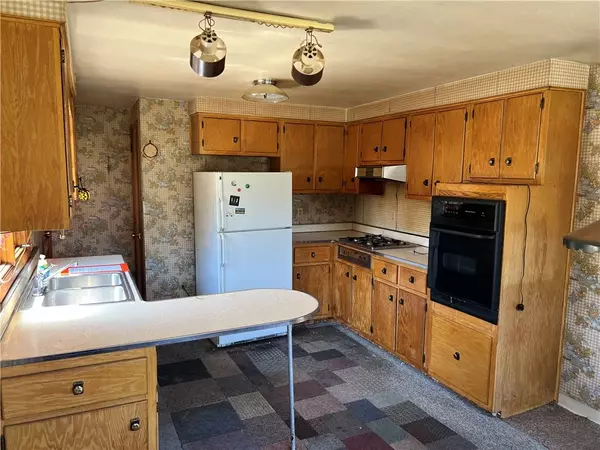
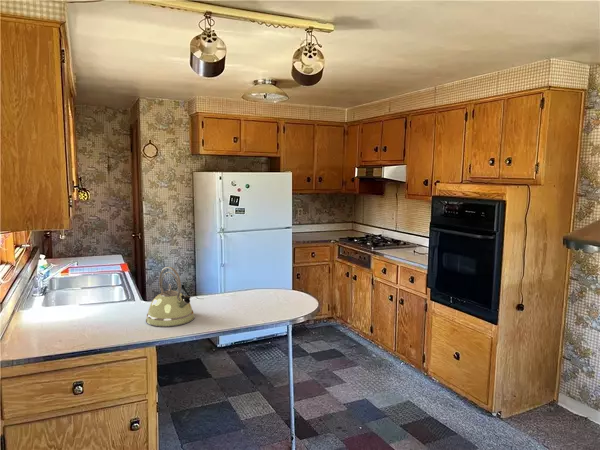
+ kettle [145,266,195,328]
